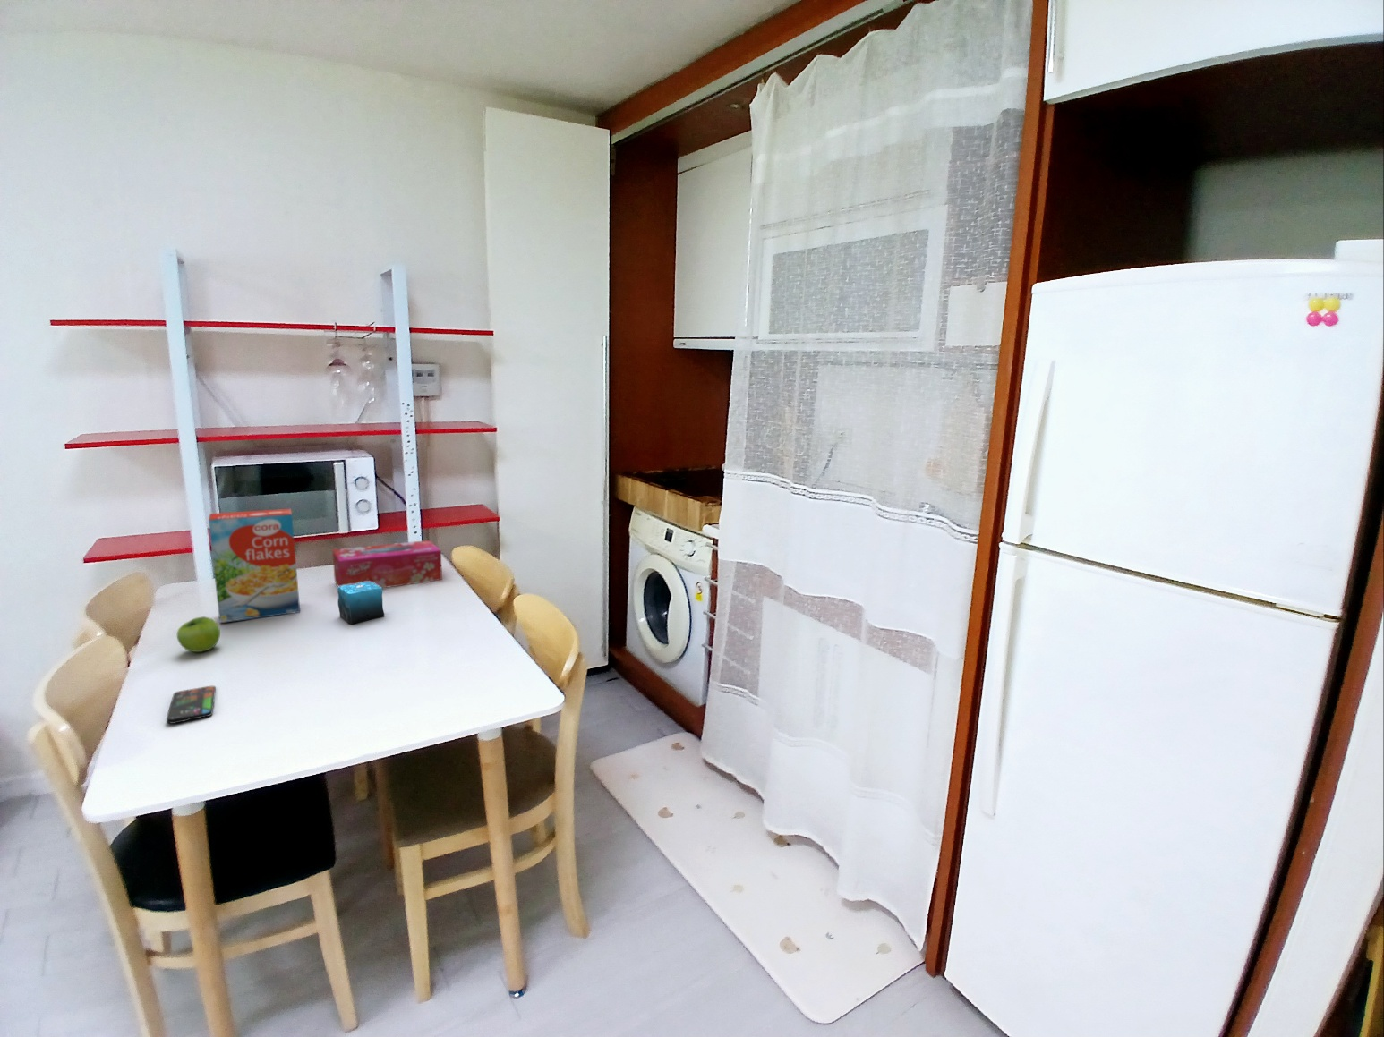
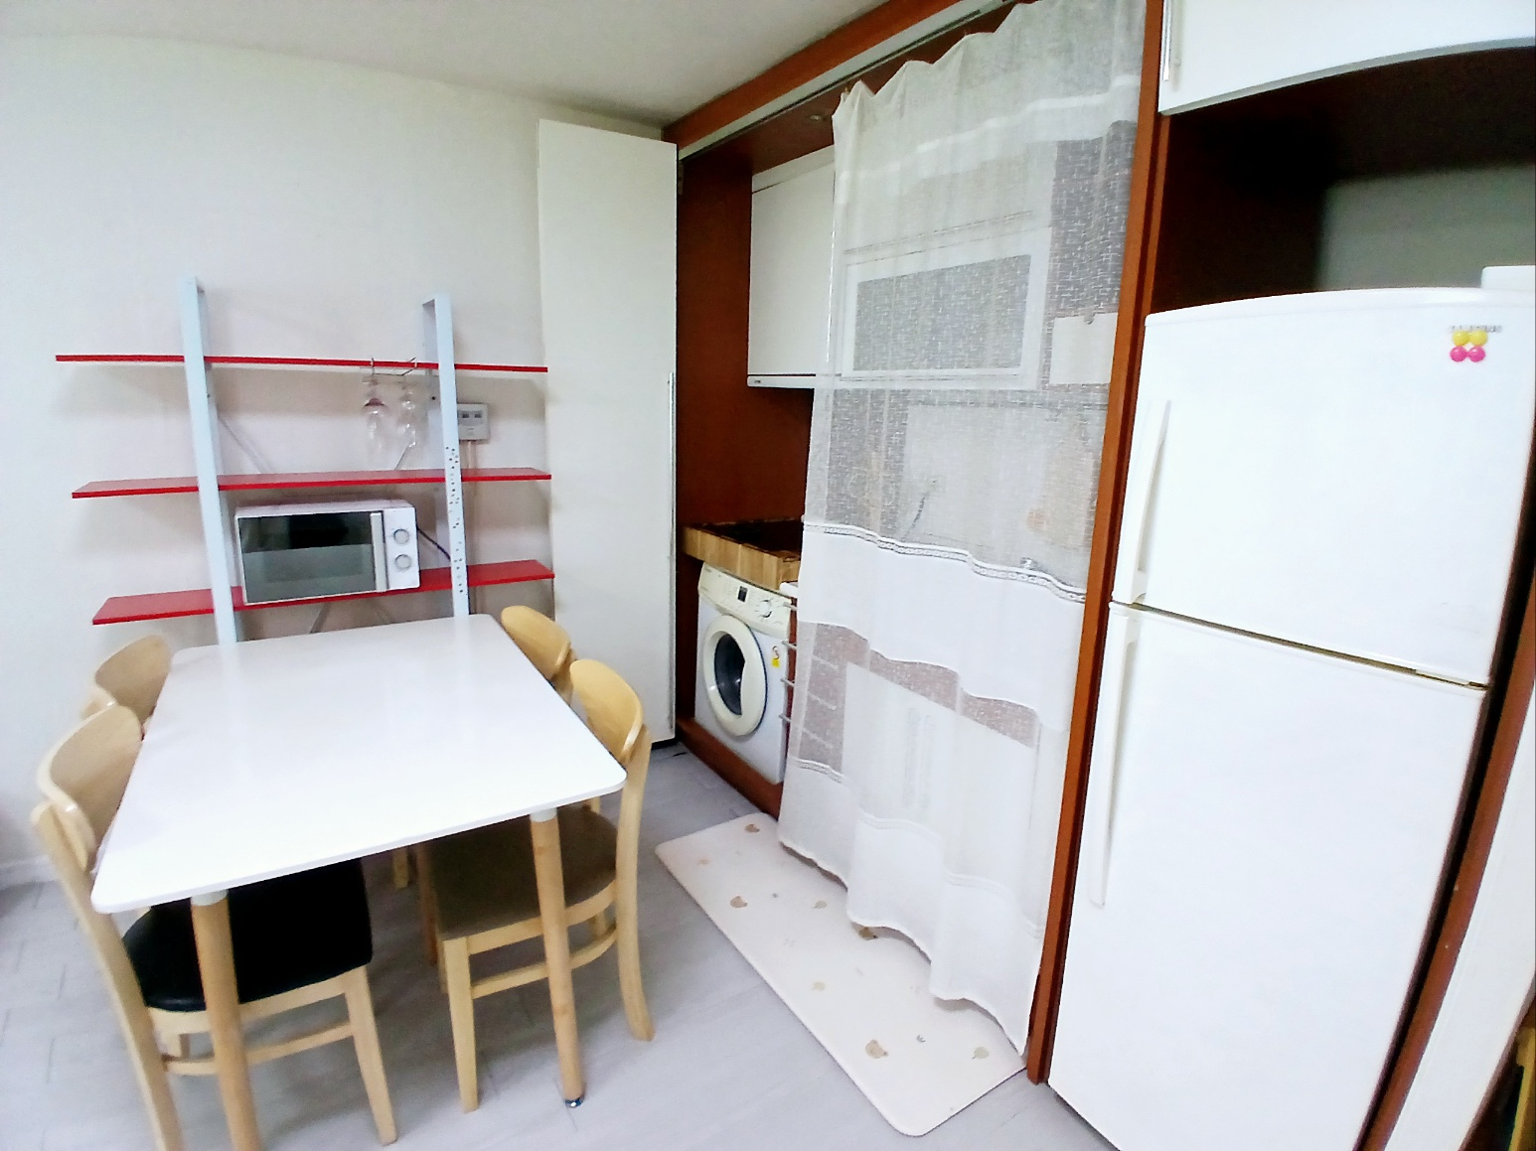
- fruit [177,615,221,654]
- tissue box [331,539,444,588]
- candle [337,582,385,624]
- cereal box [208,509,301,624]
- smartphone [166,685,217,724]
